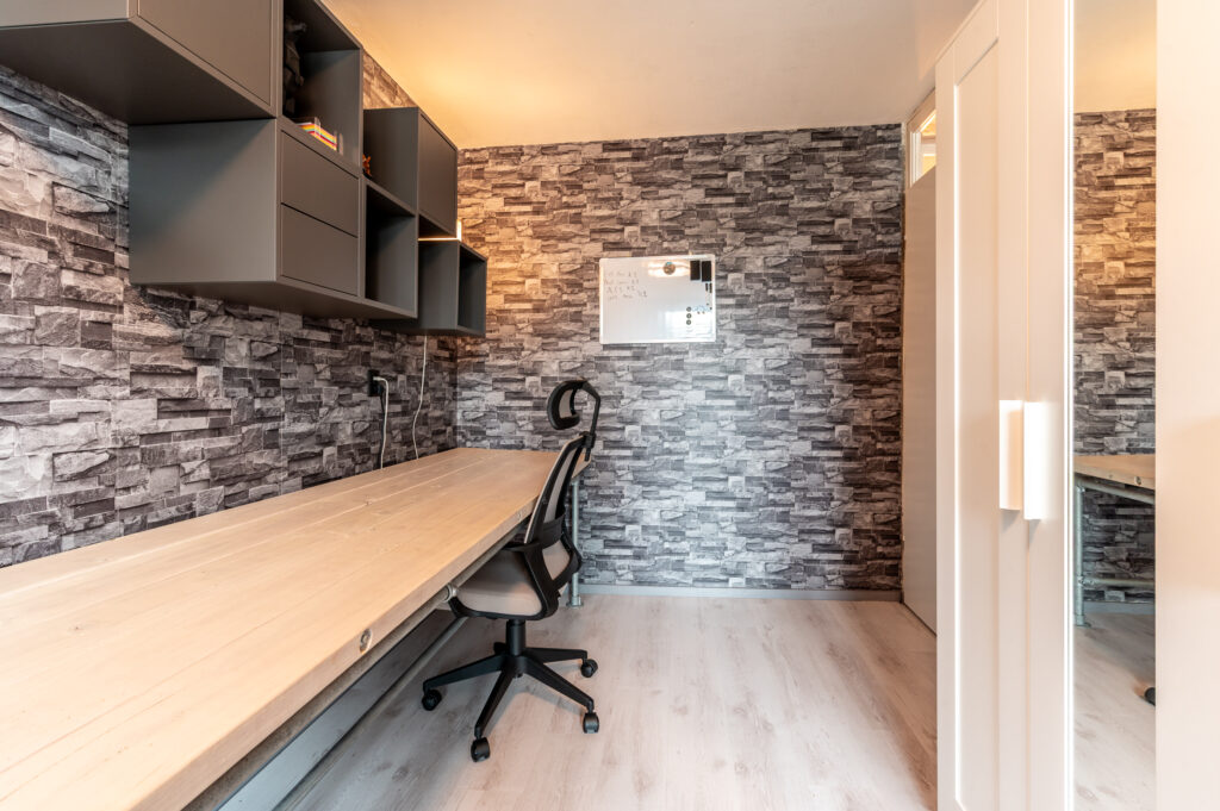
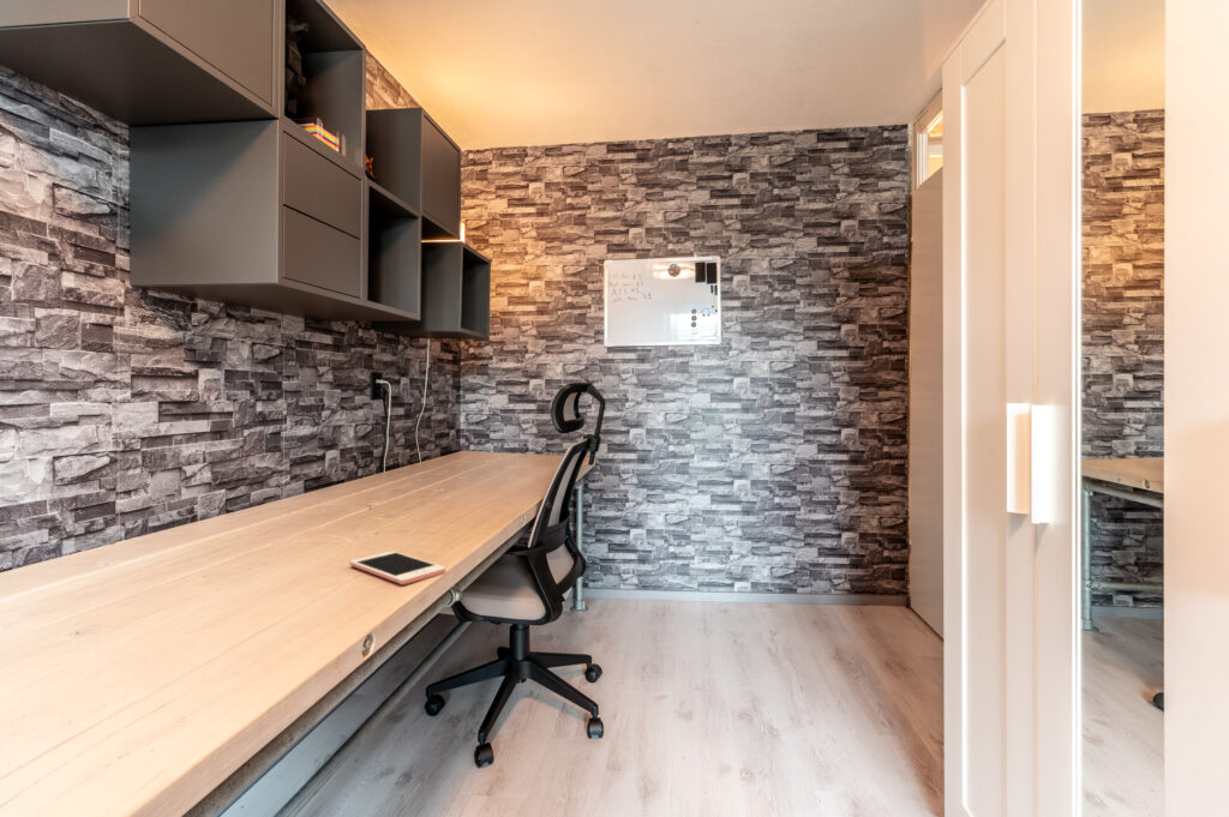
+ cell phone [348,549,446,585]
